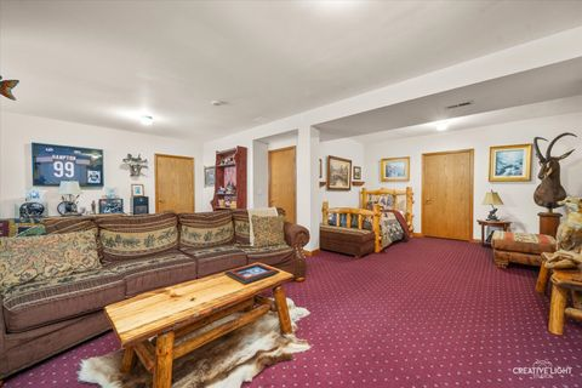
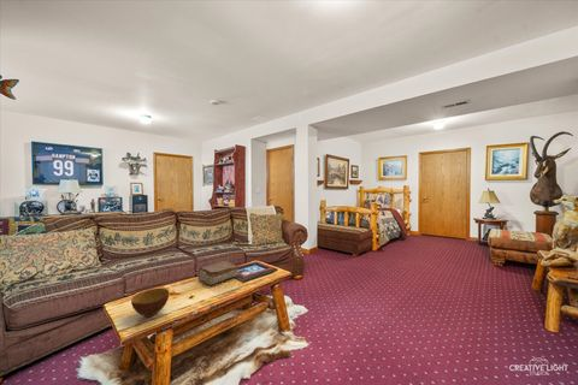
+ bowl [130,288,170,318]
+ book [197,260,240,288]
